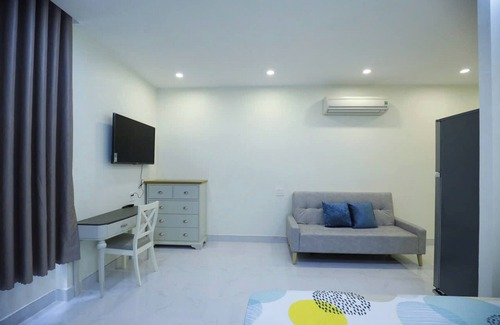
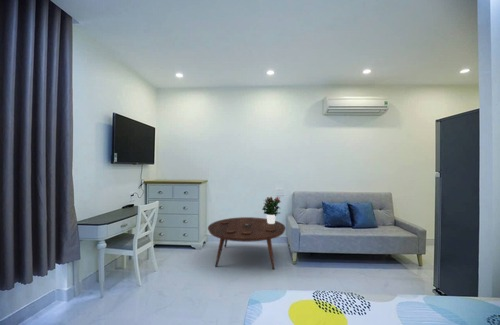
+ coffee table [207,216,287,271]
+ potted flower [261,195,282,224]
